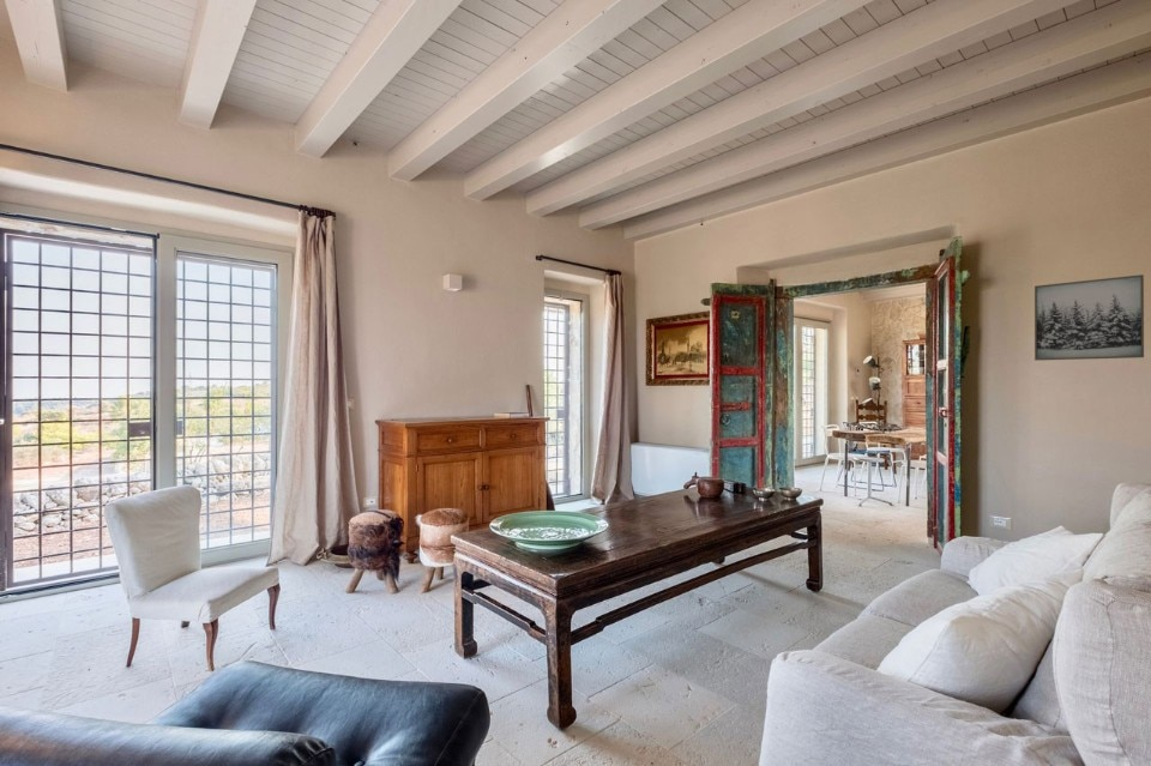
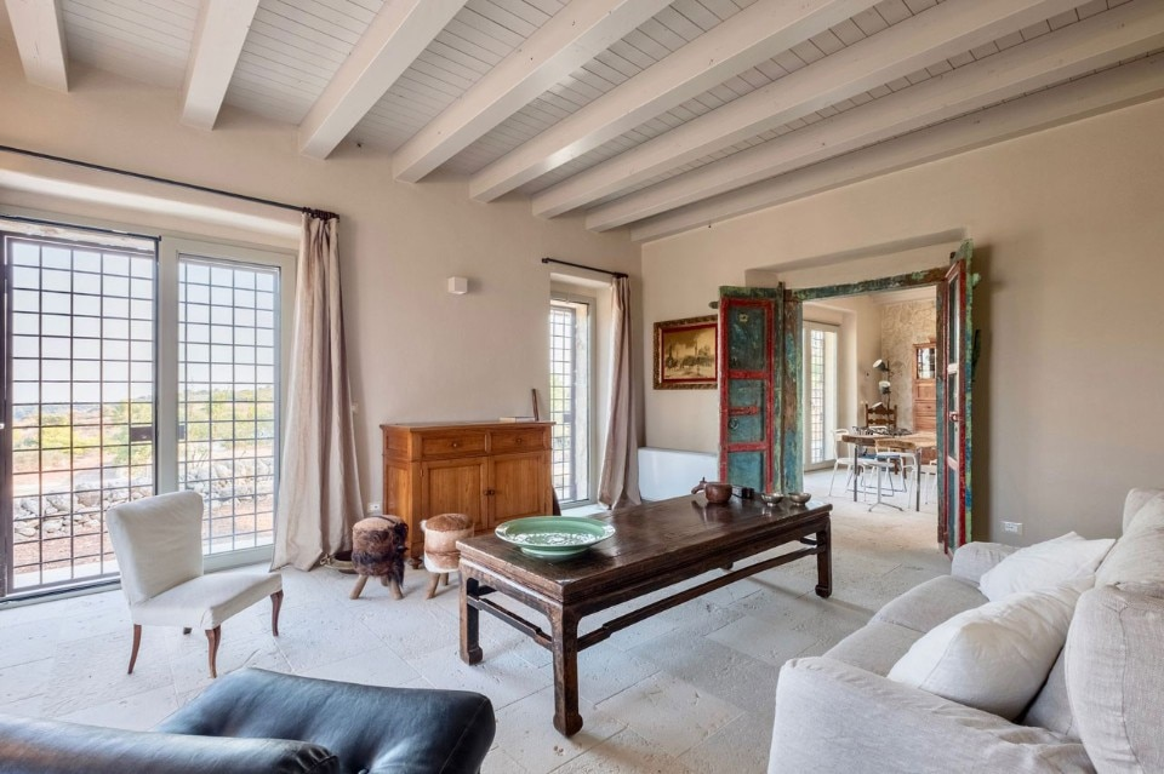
- wall art [1034,273,1145,362]
